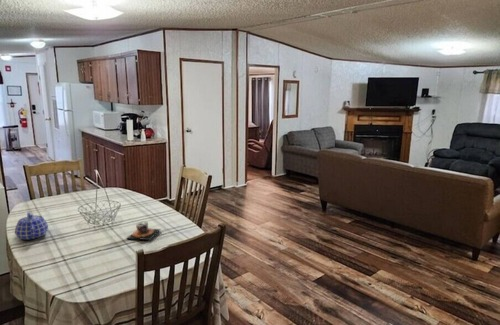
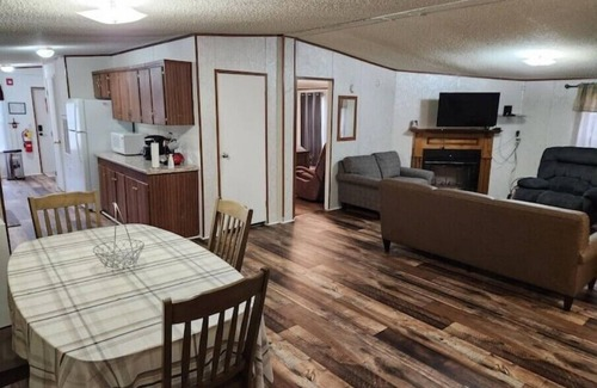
- teacup [126,221,162,241]
- teapot [14,211,49,241]
